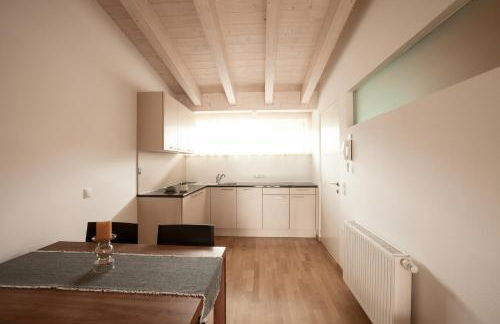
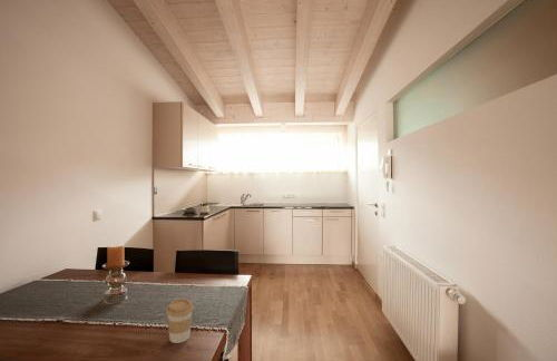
+ coffee cup [165,297,194,344]
